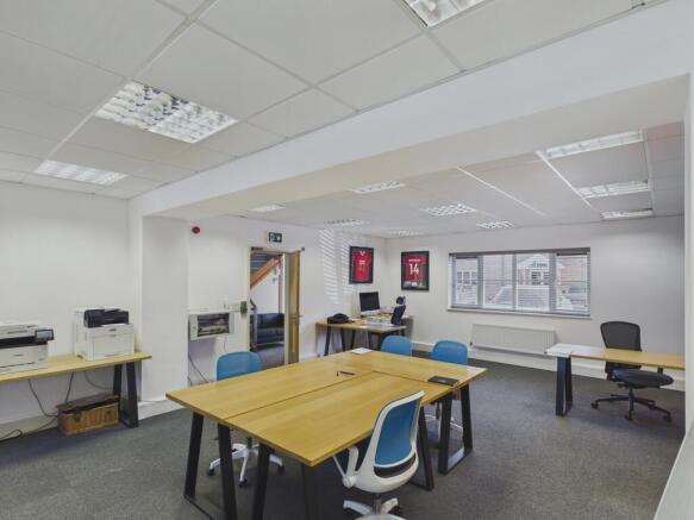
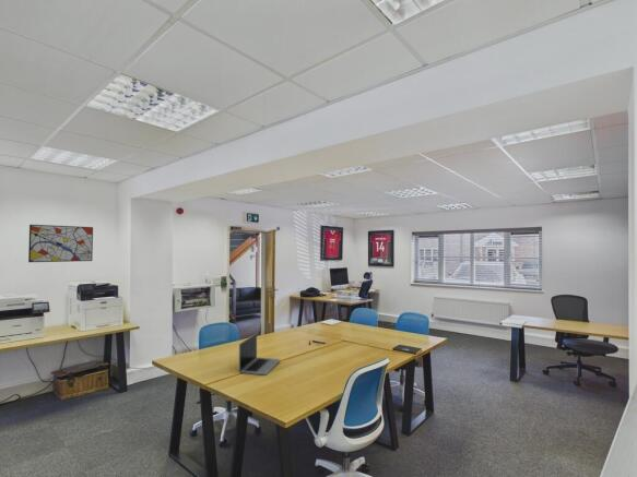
+ wall art [27,224,94,263]
+ laptop [238,332,282,375]
